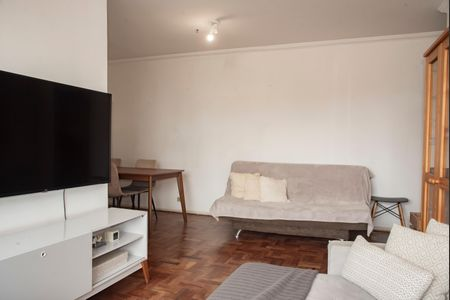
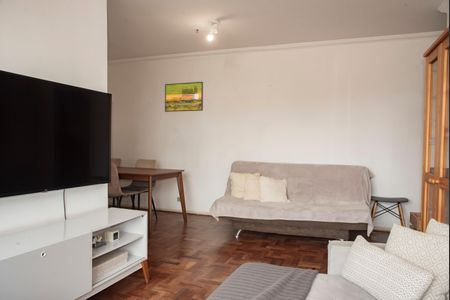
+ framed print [164,81,204,113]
